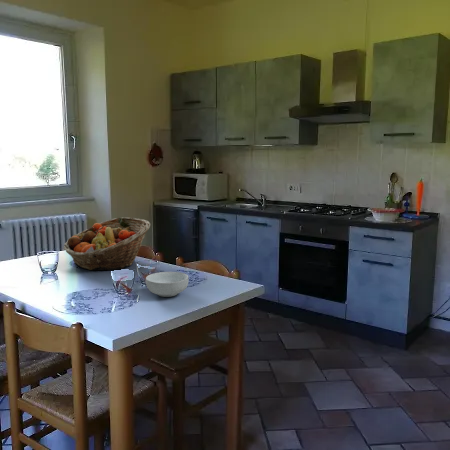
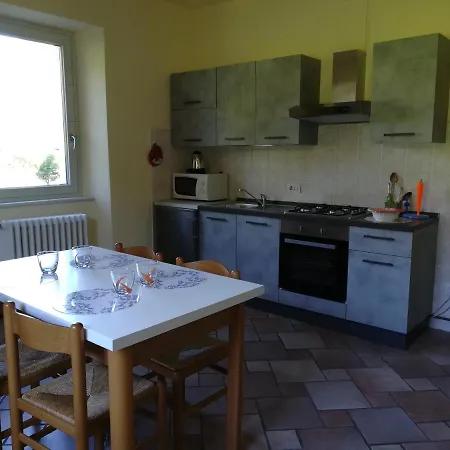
- cereal bowl [145,271,190,298]
- fruit basket [63,216,151,271]
